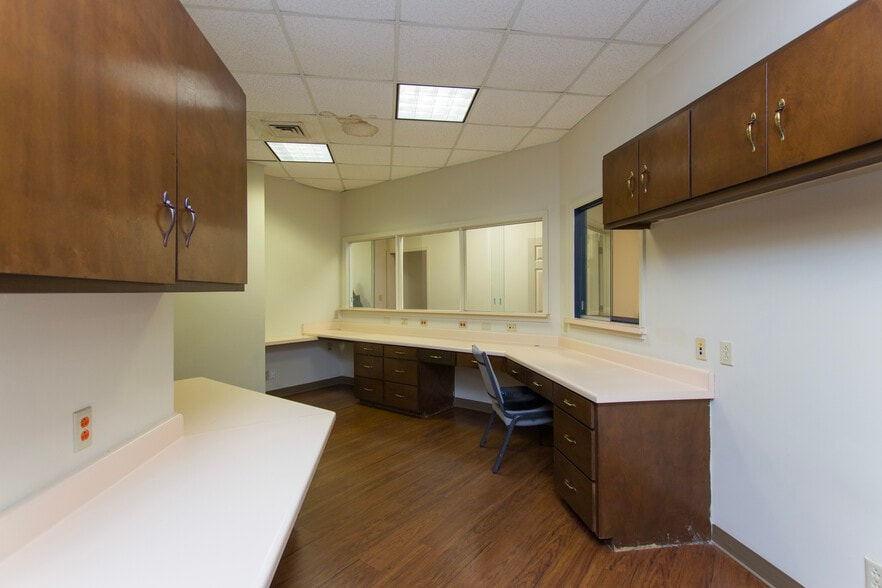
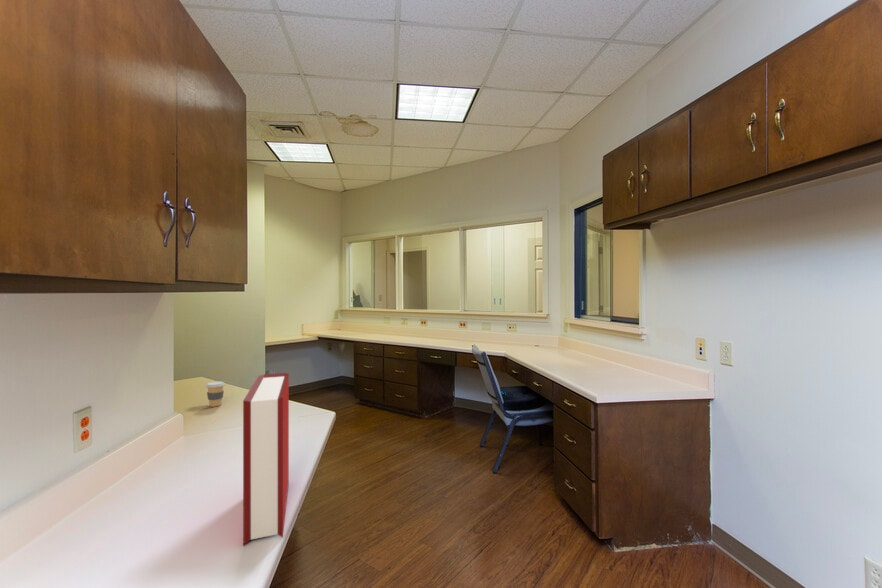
+ coffee cup [205,380,226,408]
+ book [242,372,290,547]
